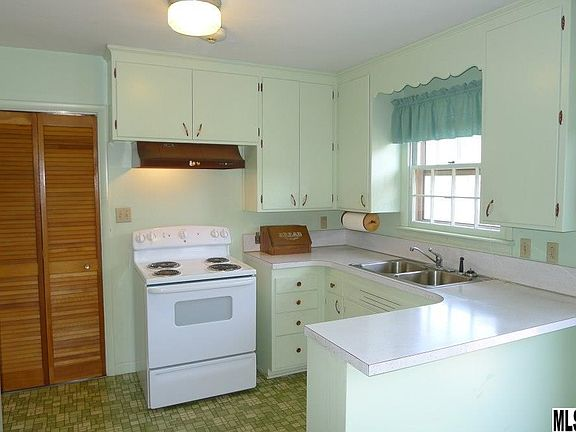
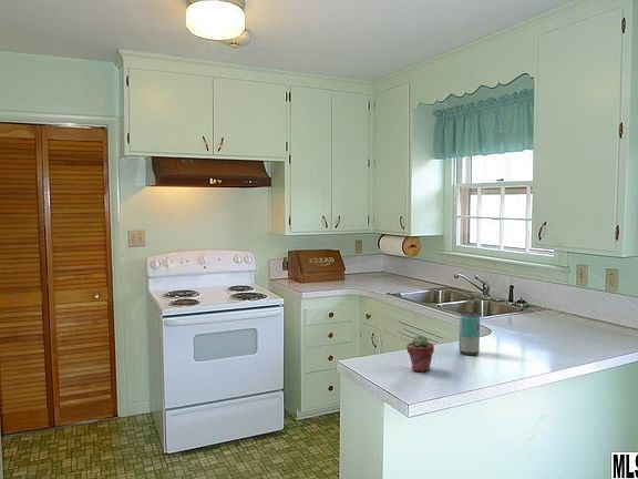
+ potted succulent [405,334,435,373]
+ beverage can [459,312,481,356]
